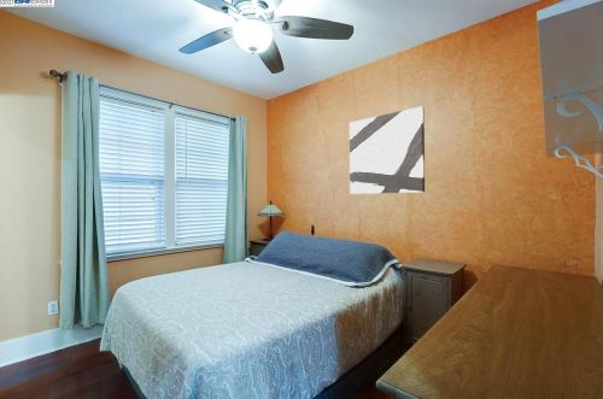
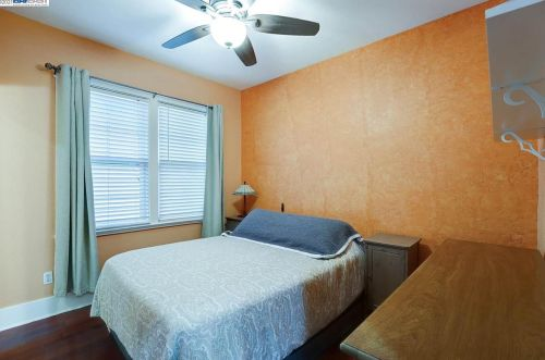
- wall art [349,105,426,195]
